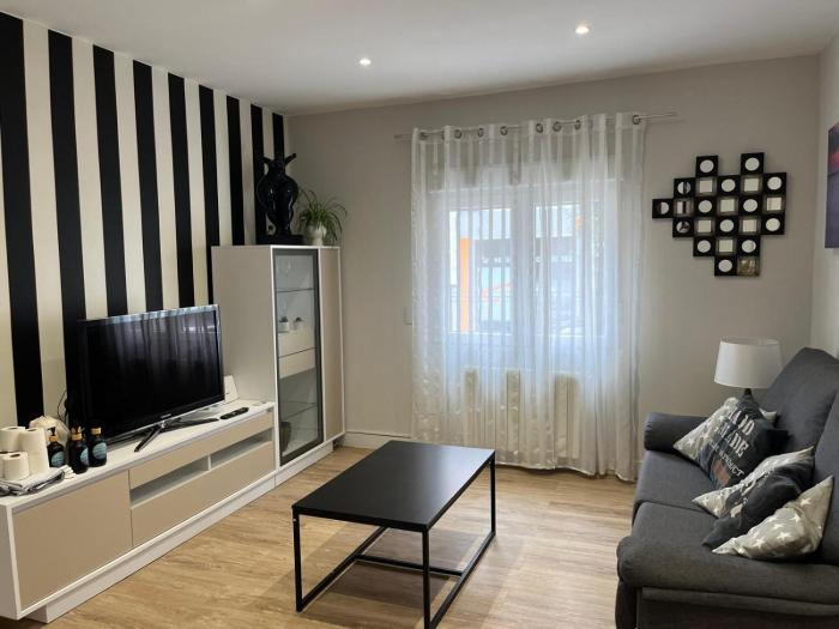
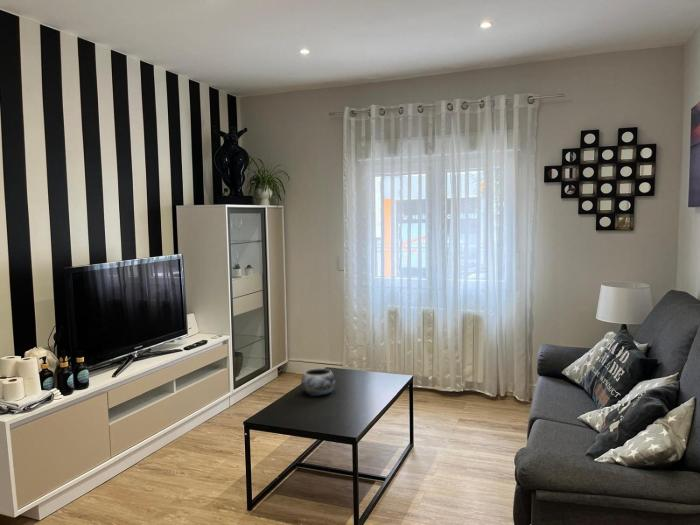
+ decorative bowl [300,367,336,397]
